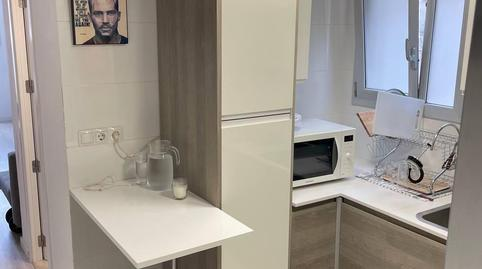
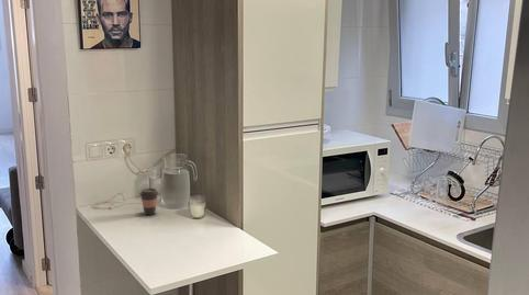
+ coffee cup [138,188,159,216]
